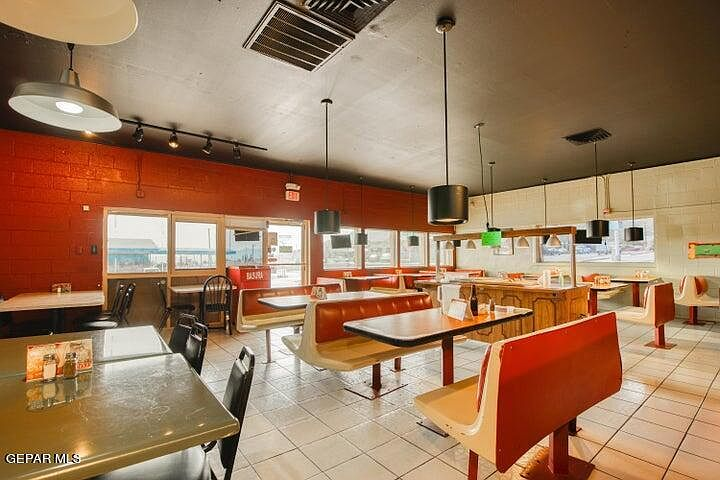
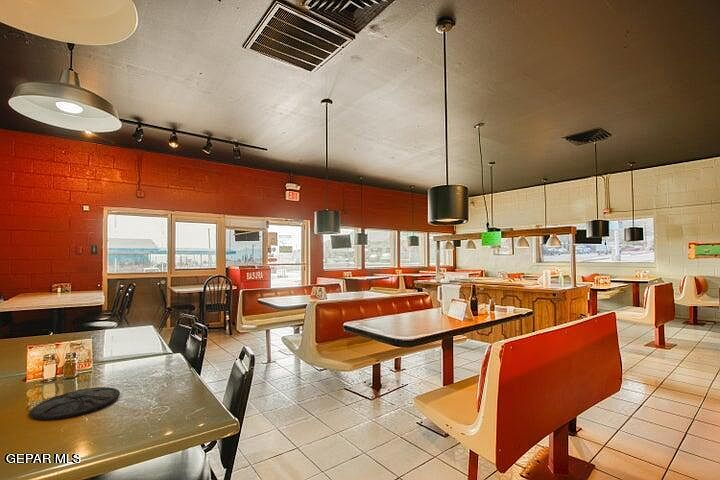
+ plate [28,386,121,421]
